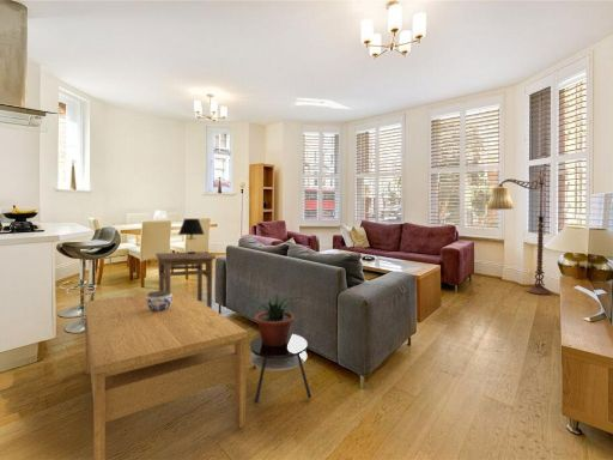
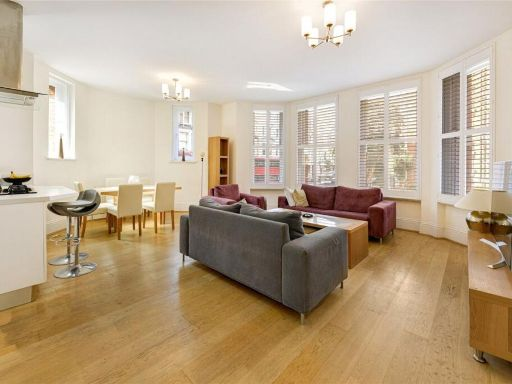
- potted plant [250,293,304,346]
- coffee table [84,289,248,460]
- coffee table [249,332,312,405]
- table lamp [177,218,206,254]
- floor lamp [486,169,554,297]
- jar [146,290,172,311]
- side table [154,250,217,309]
